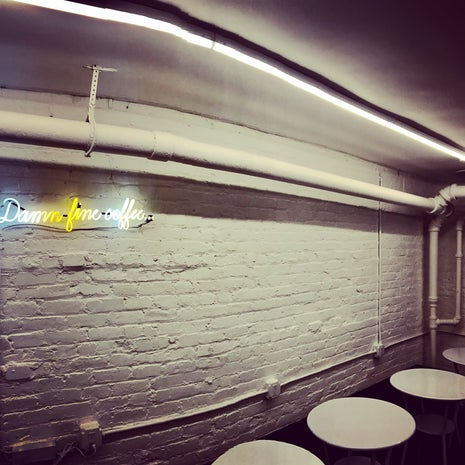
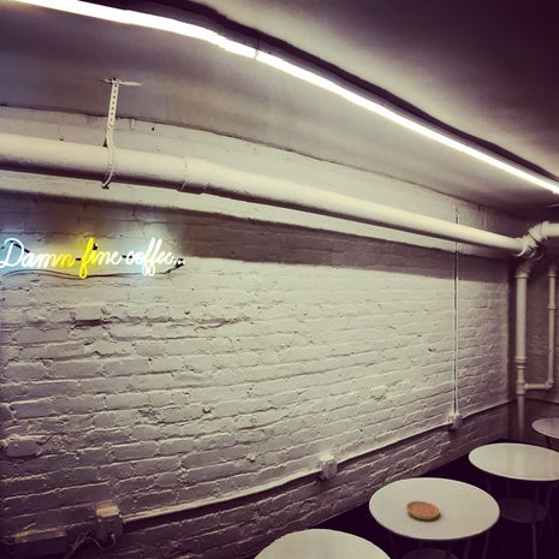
+ saucer [405,500,440,522]
